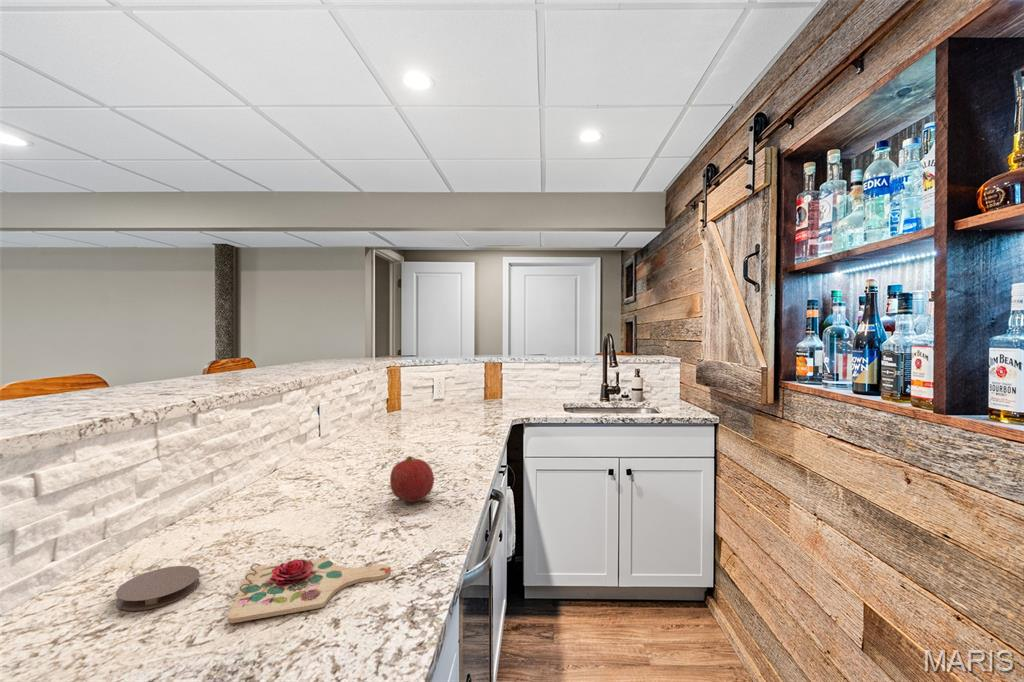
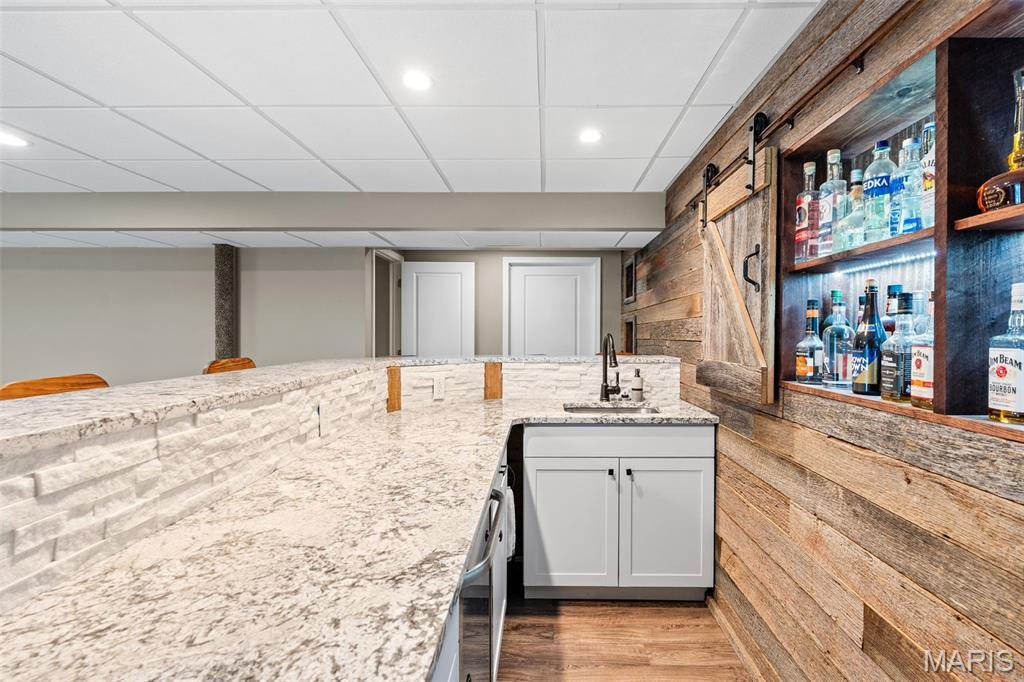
- coaster [115,565,201,612]
- cutting board [227,557,392,624]
- fruit [389,455,435,503]
